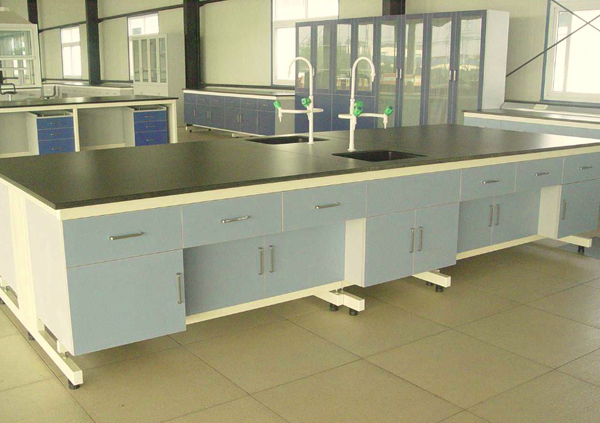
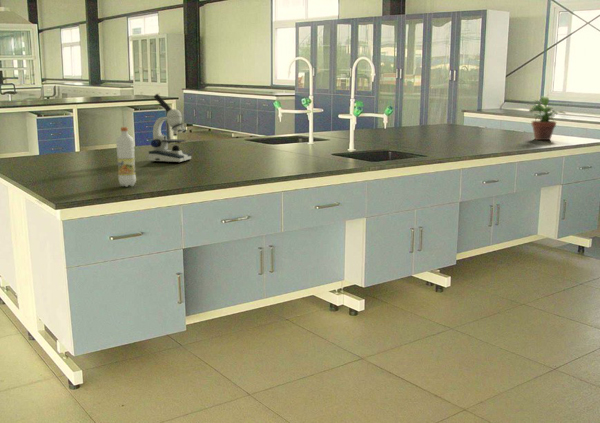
+ microscope [148,93,192,164]
+ potted plant [526,95,567,141]
+ beverage bottle [115,126,137,188]
